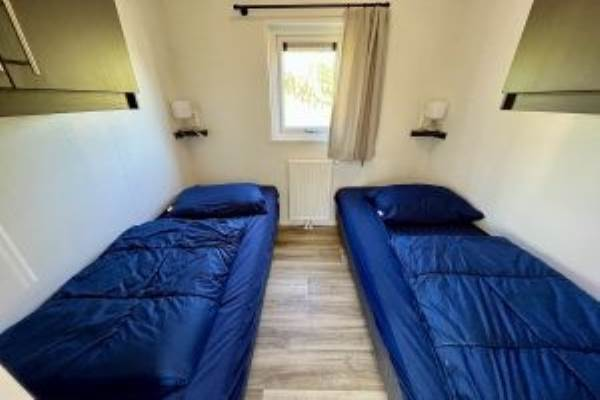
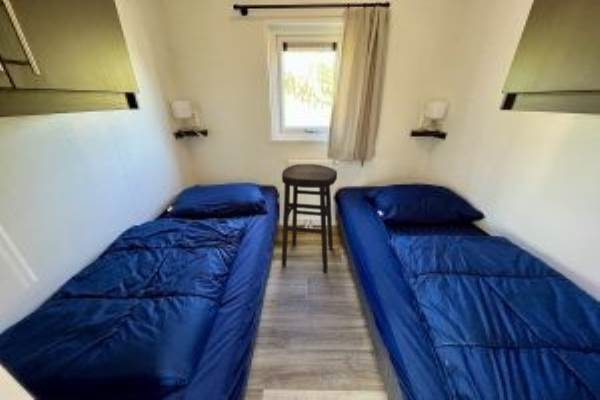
+ stool [281,163,338,274]
